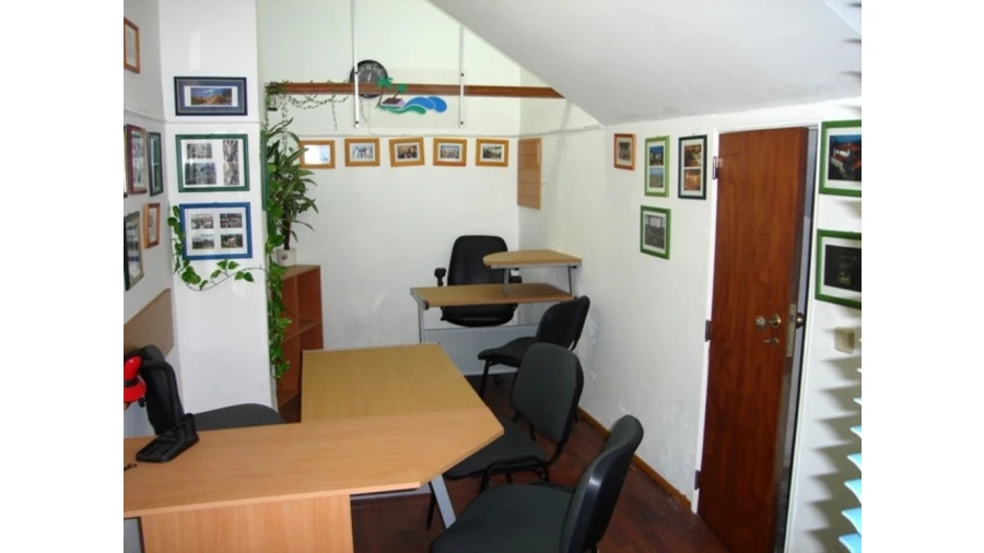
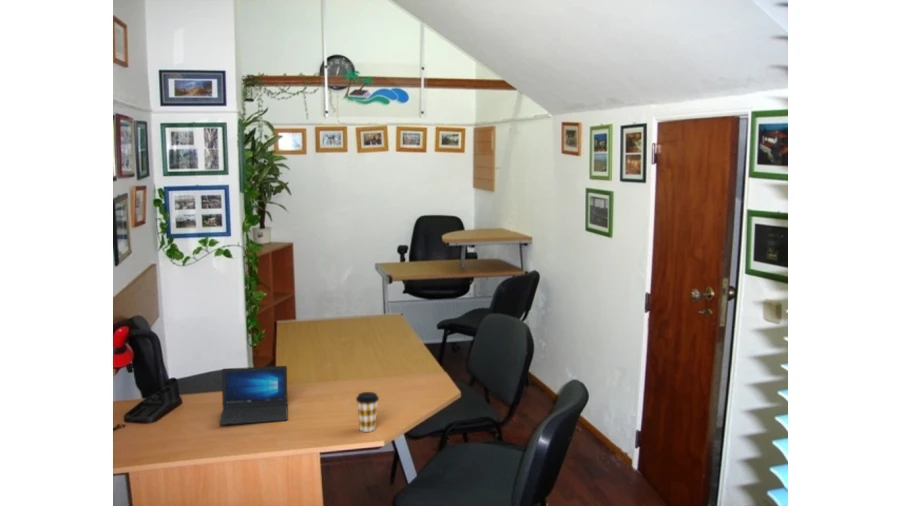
+ laptop [218,365,288,426]
+ coffee cup [355,391,380,433]
